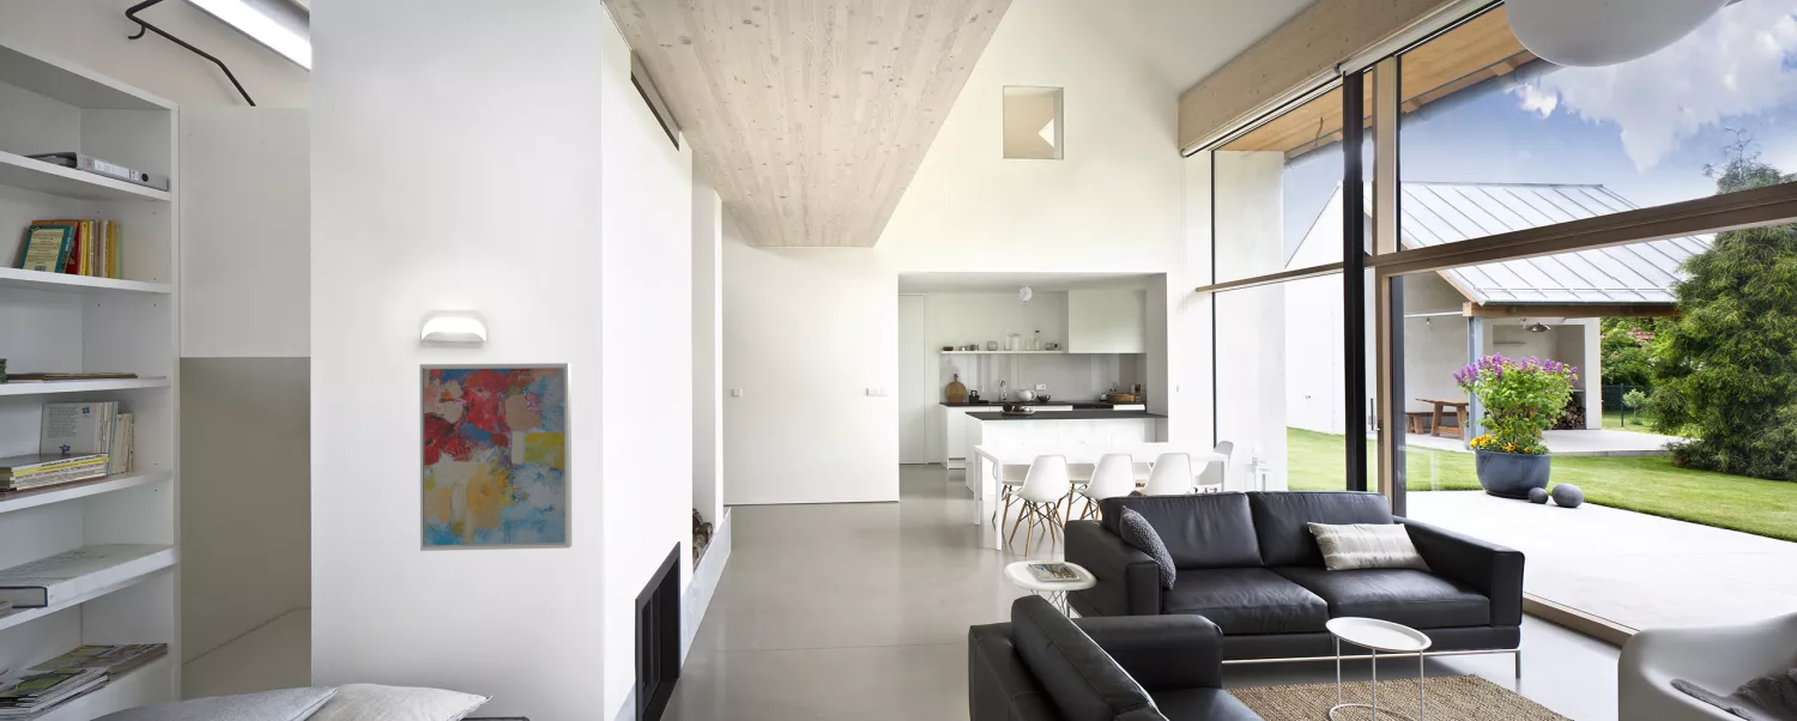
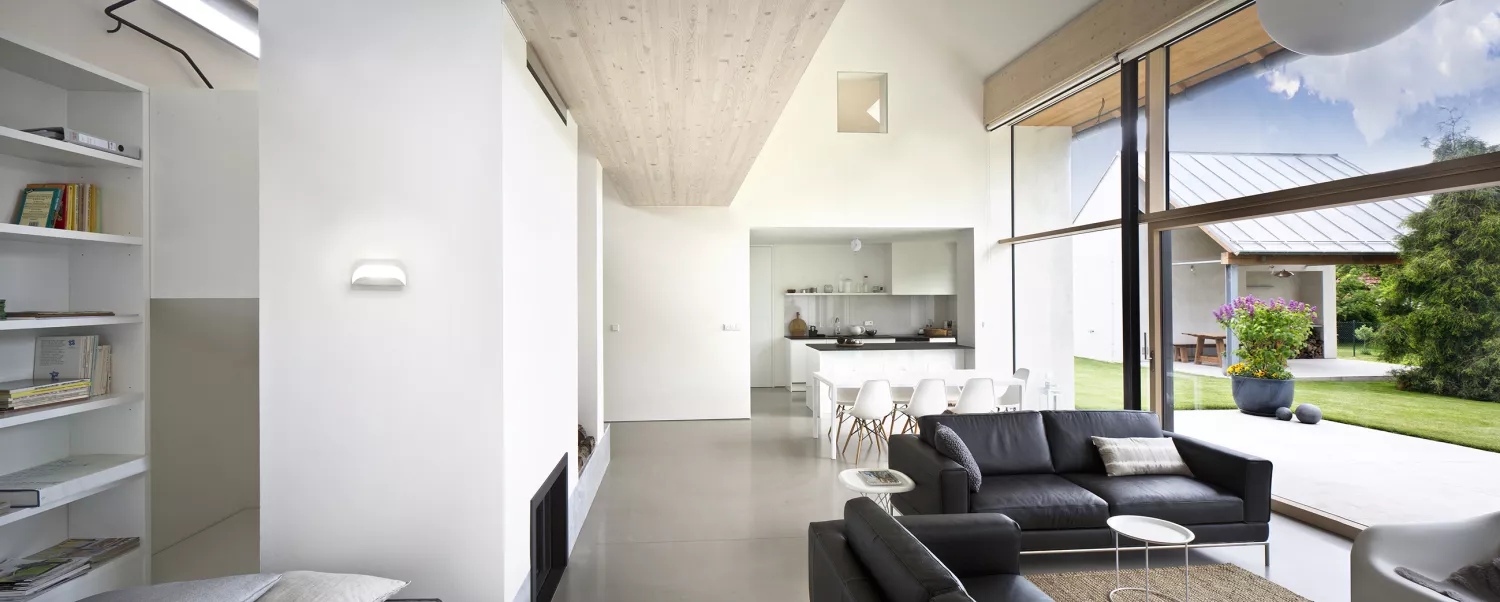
- wall art [418,362,573,552]
